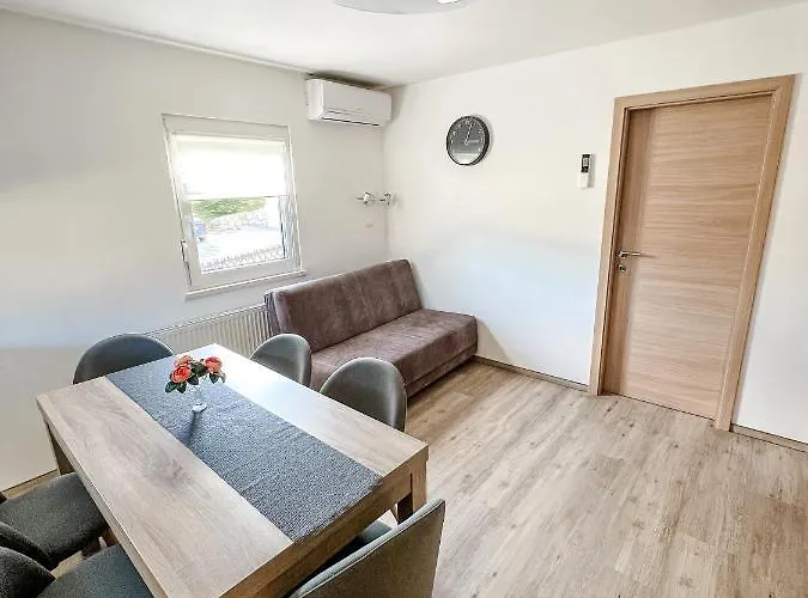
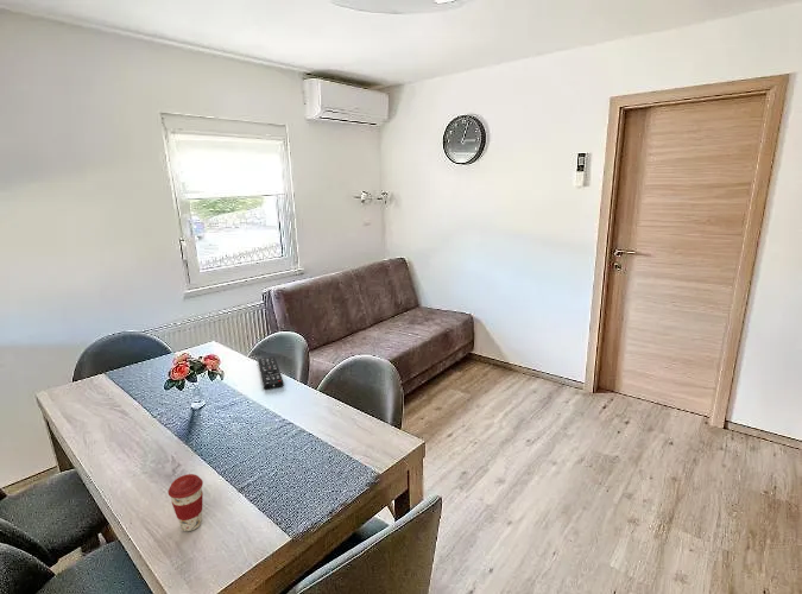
+ remote control [257,355,285,390]
+ coffee cup [168,473,204,532]
